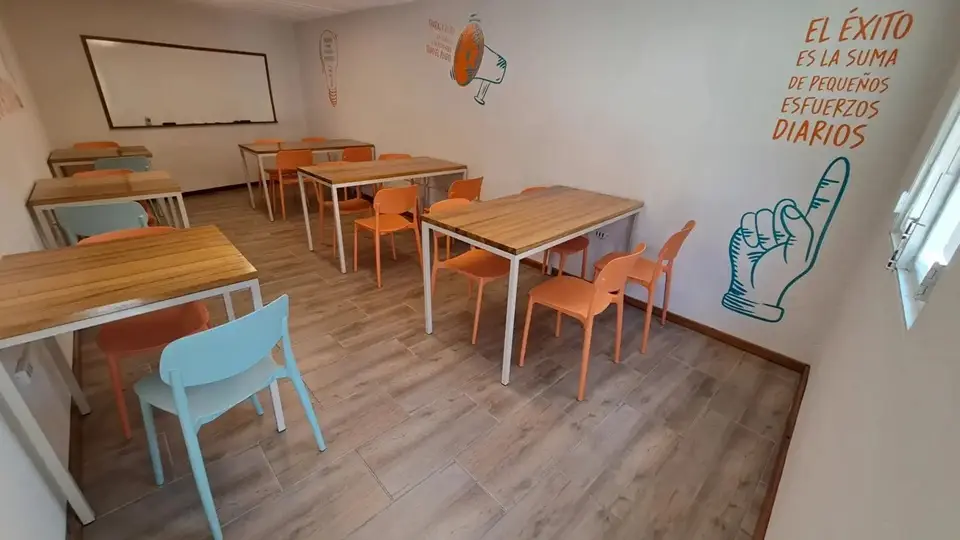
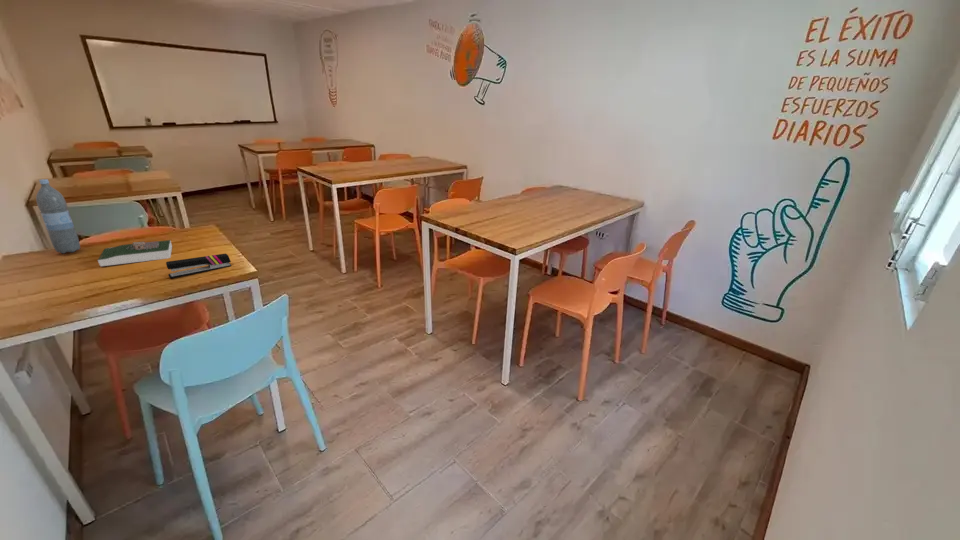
+ stapler [165,253,232,279]
+ water bottle [35,178,81,255]
+ book [97,239,173,267]
